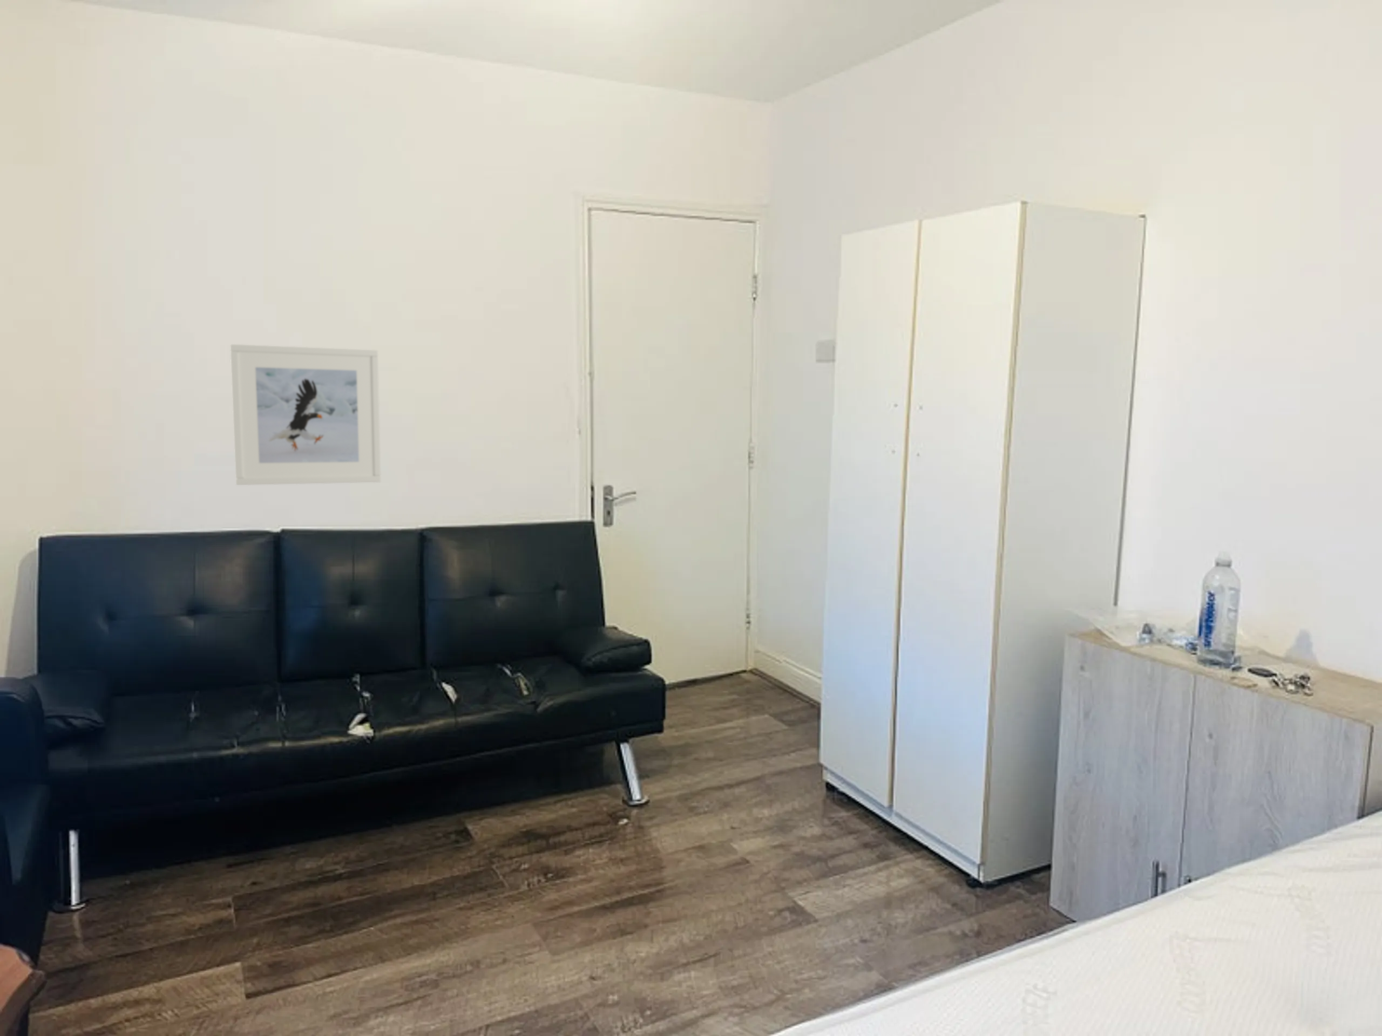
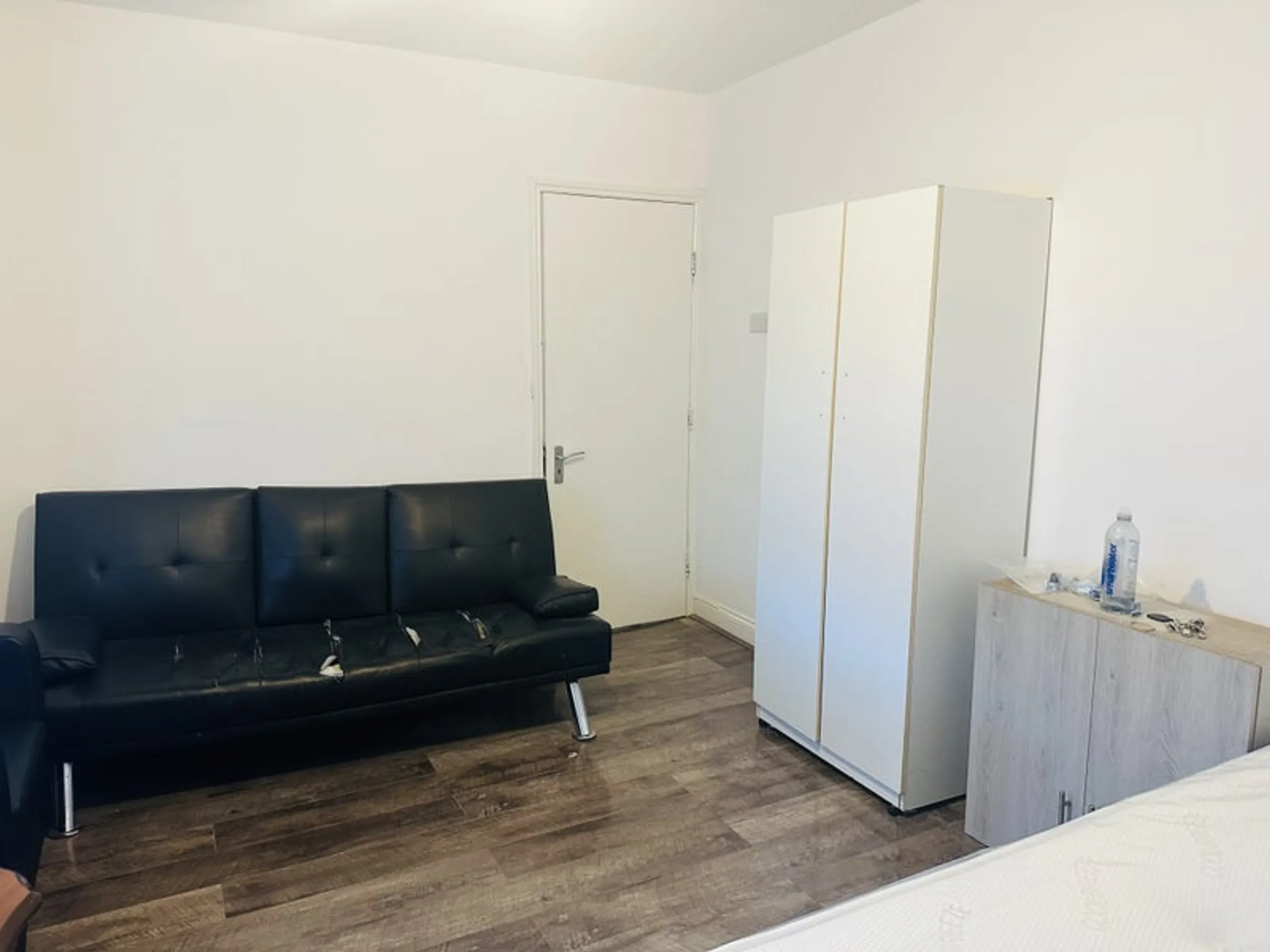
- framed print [230,344,382,485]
